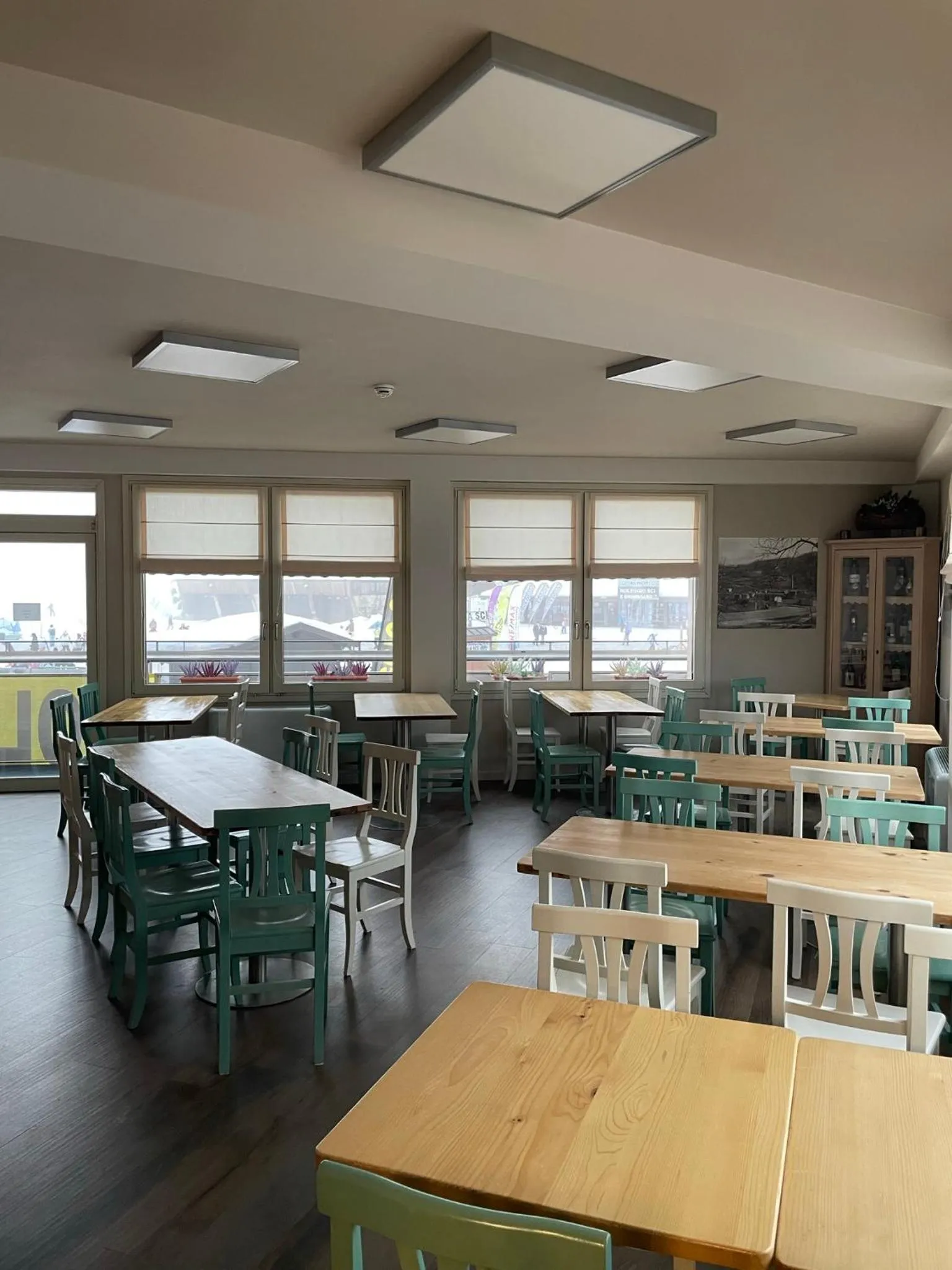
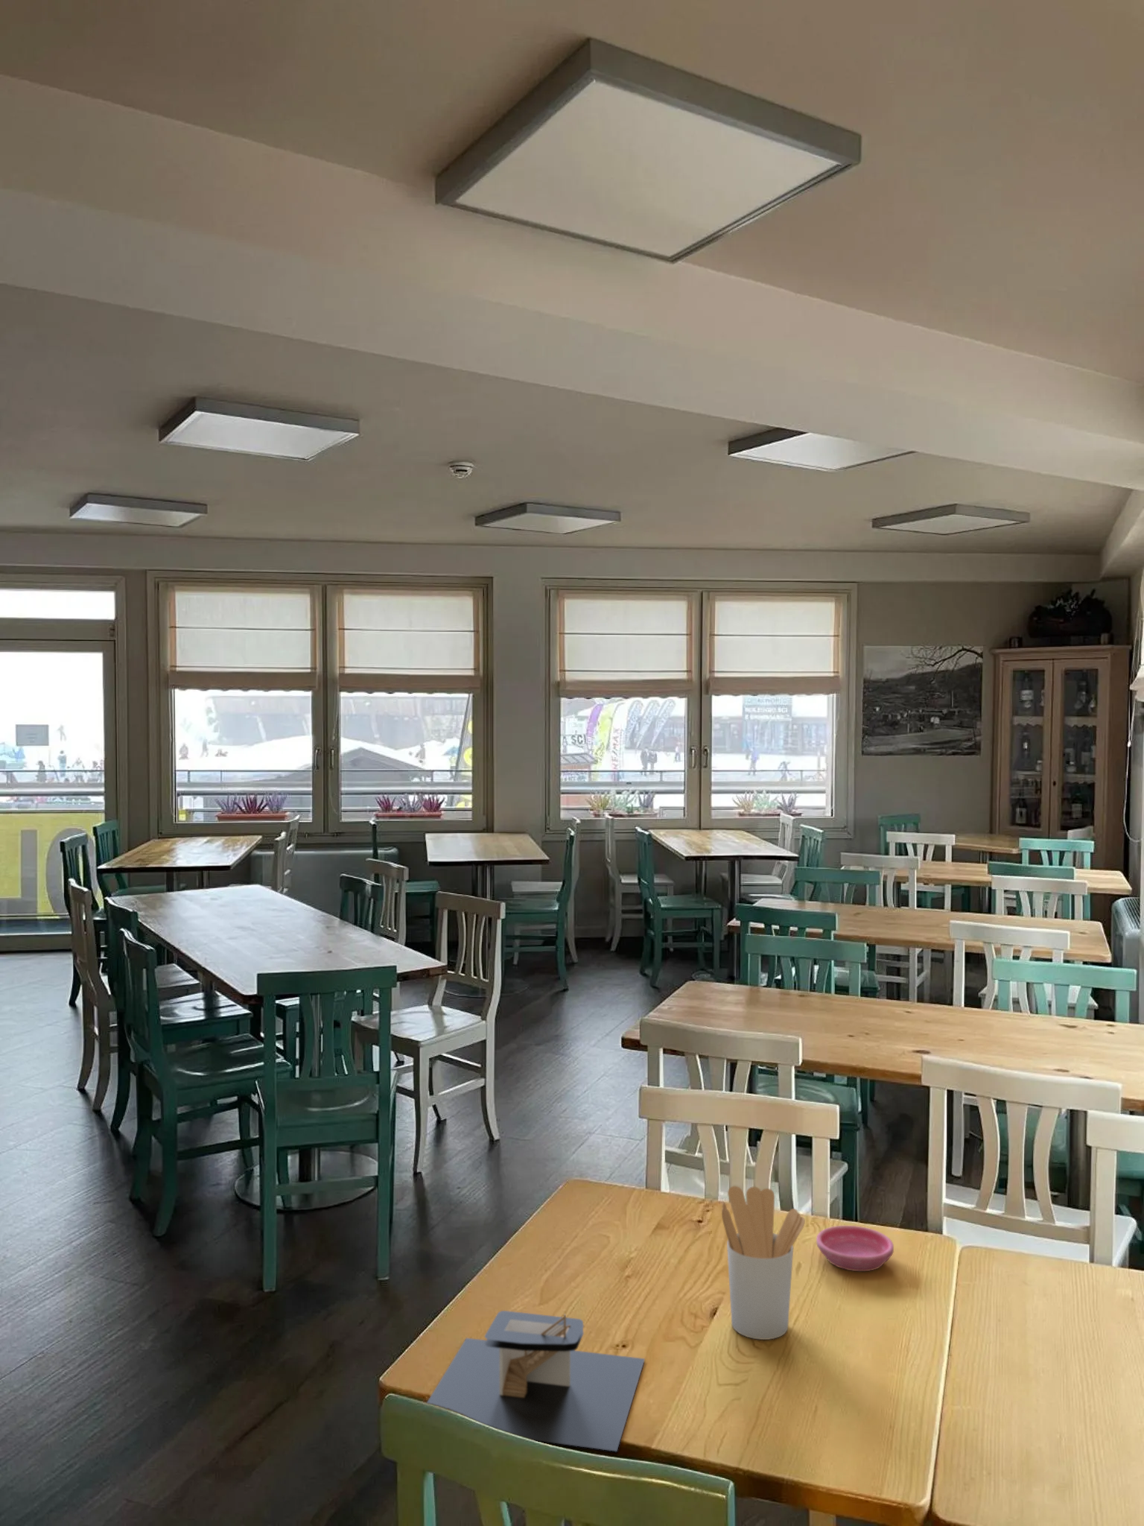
+ saucer [816,1224,894,1272]
+ architectural model [427,1310,645,1453]
+ utensil holder [721,1186,806,1341]
